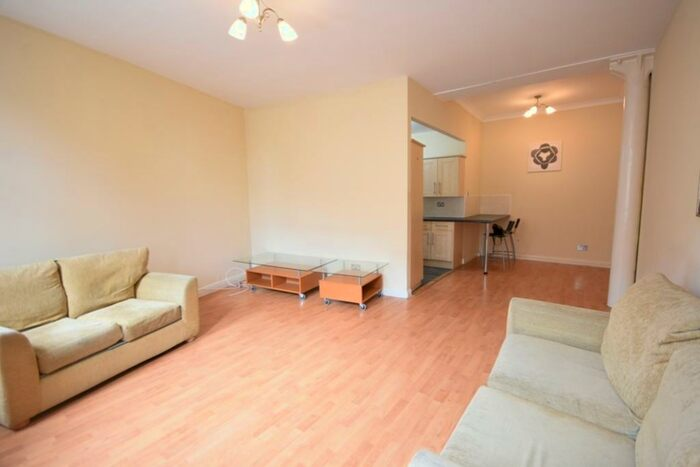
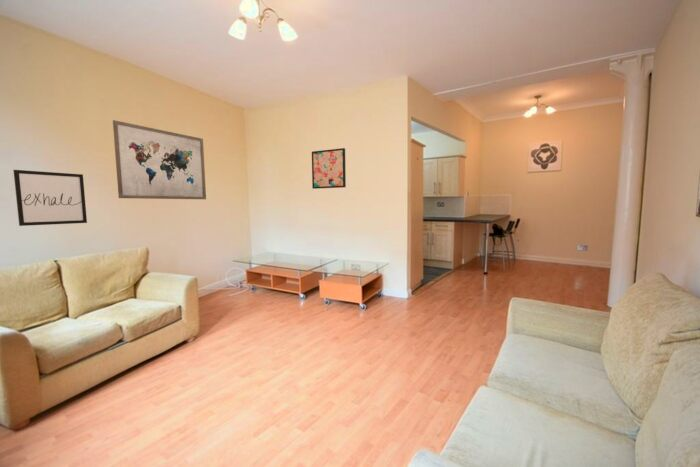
+ wall art [112,119,207,200]
+ wall art [12,169,88,227]
+ wall art [311,147,347,190]
